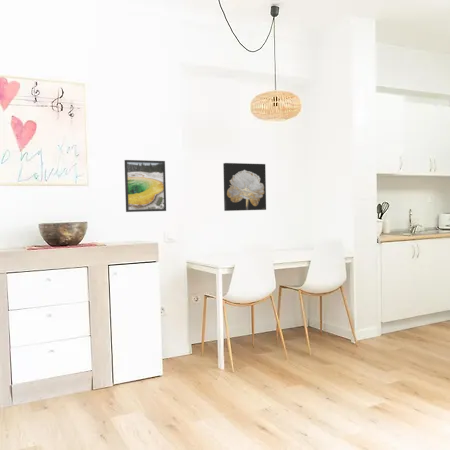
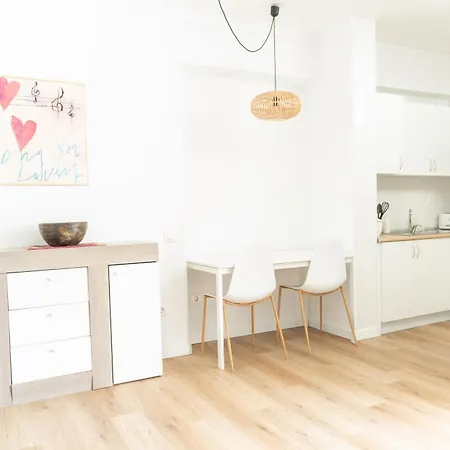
- wall art [222,162,267,212]
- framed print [123,159,167,213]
